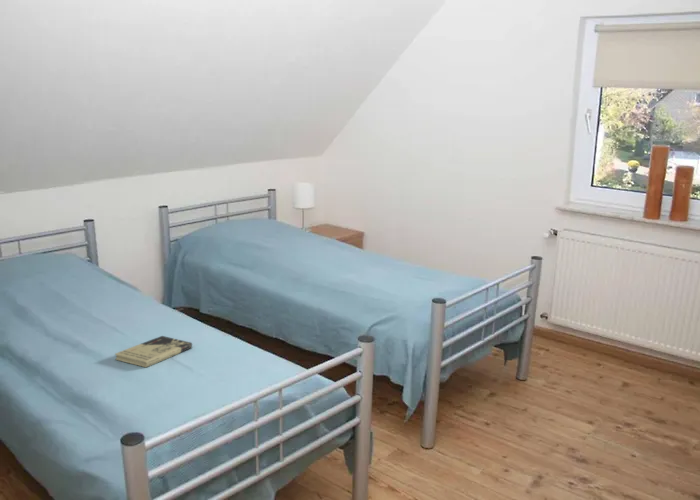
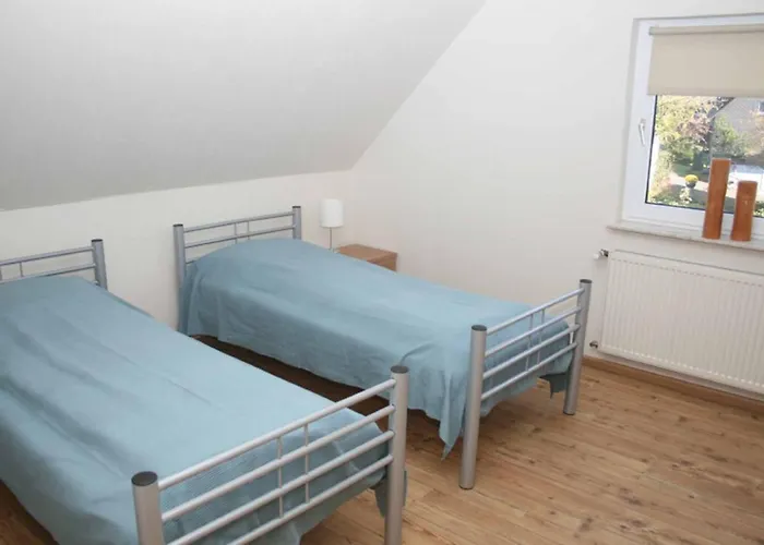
- book [114,335,193,368]
